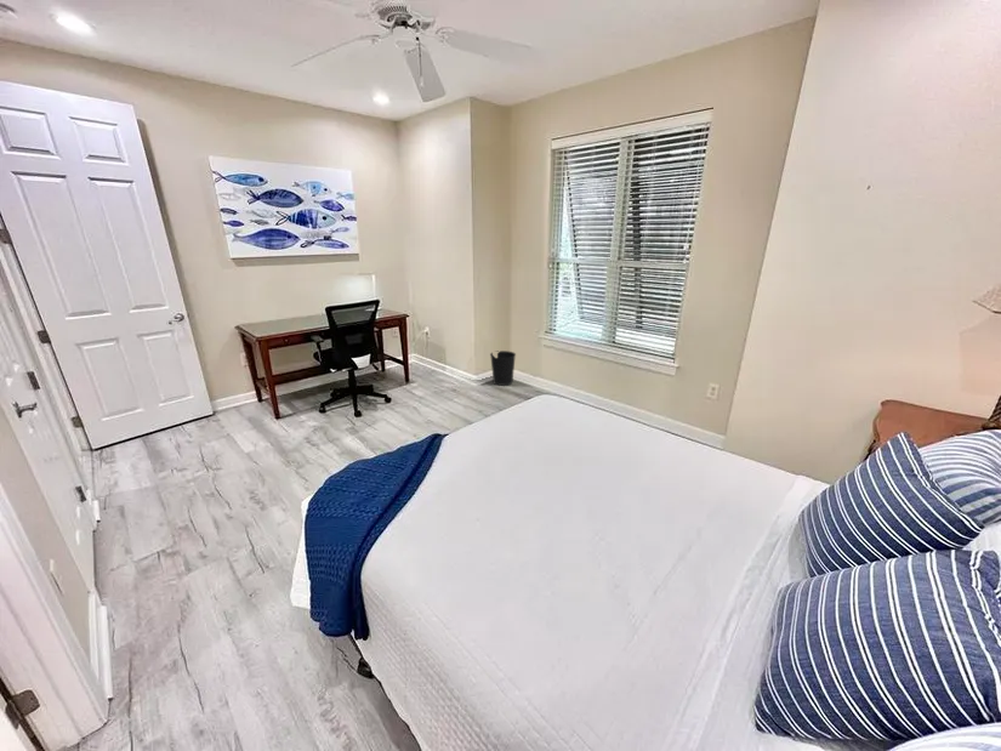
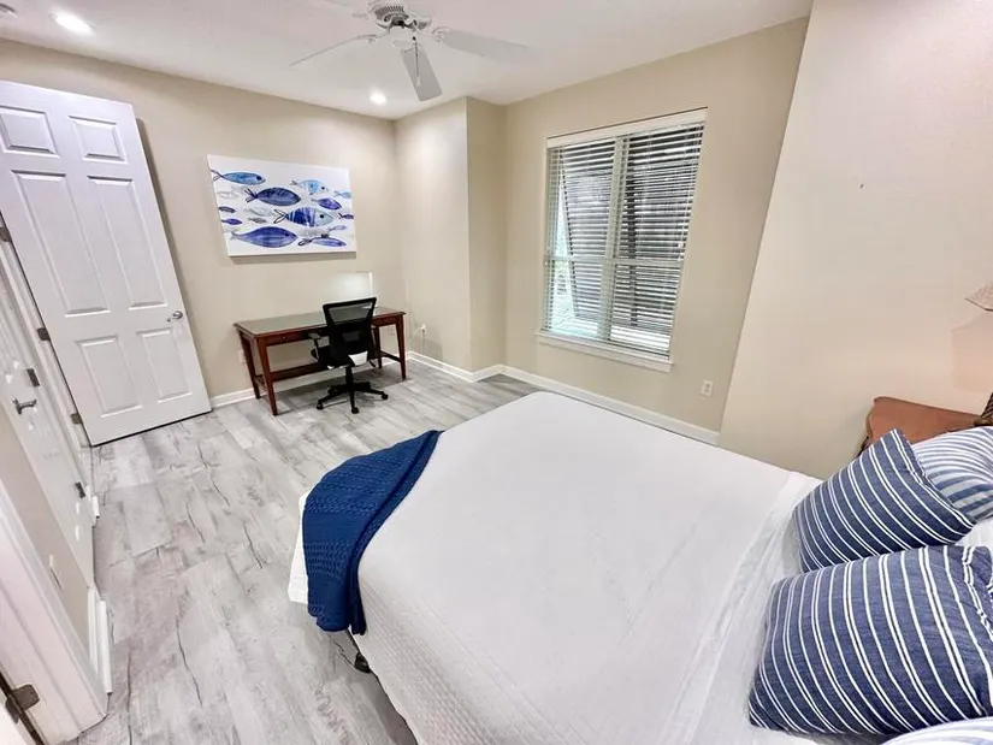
- wastebasket [489,349,517,387]
